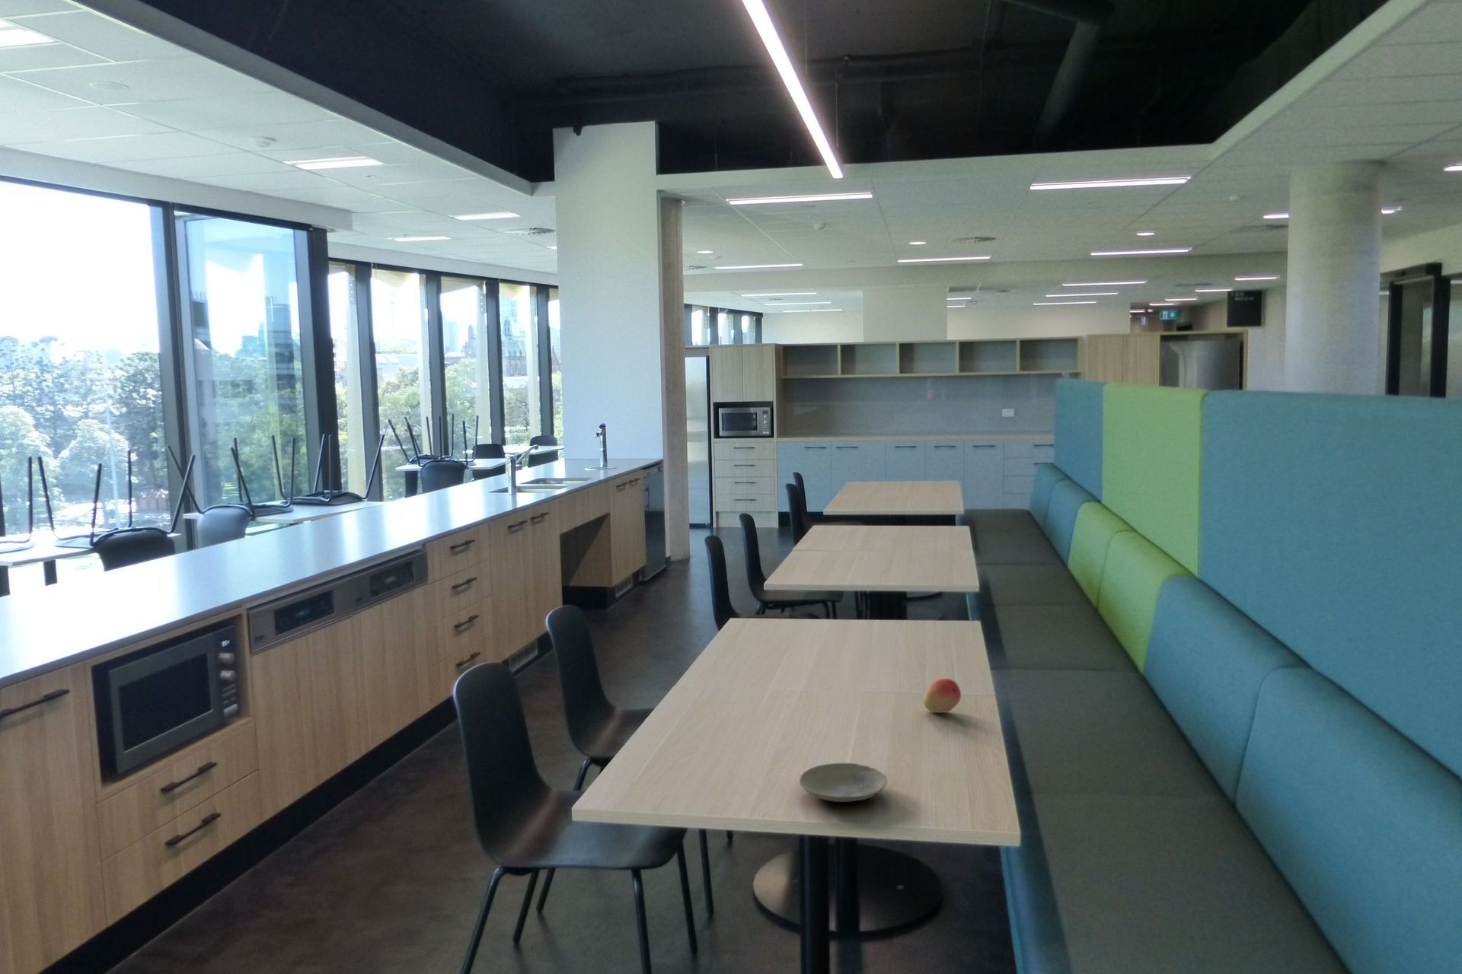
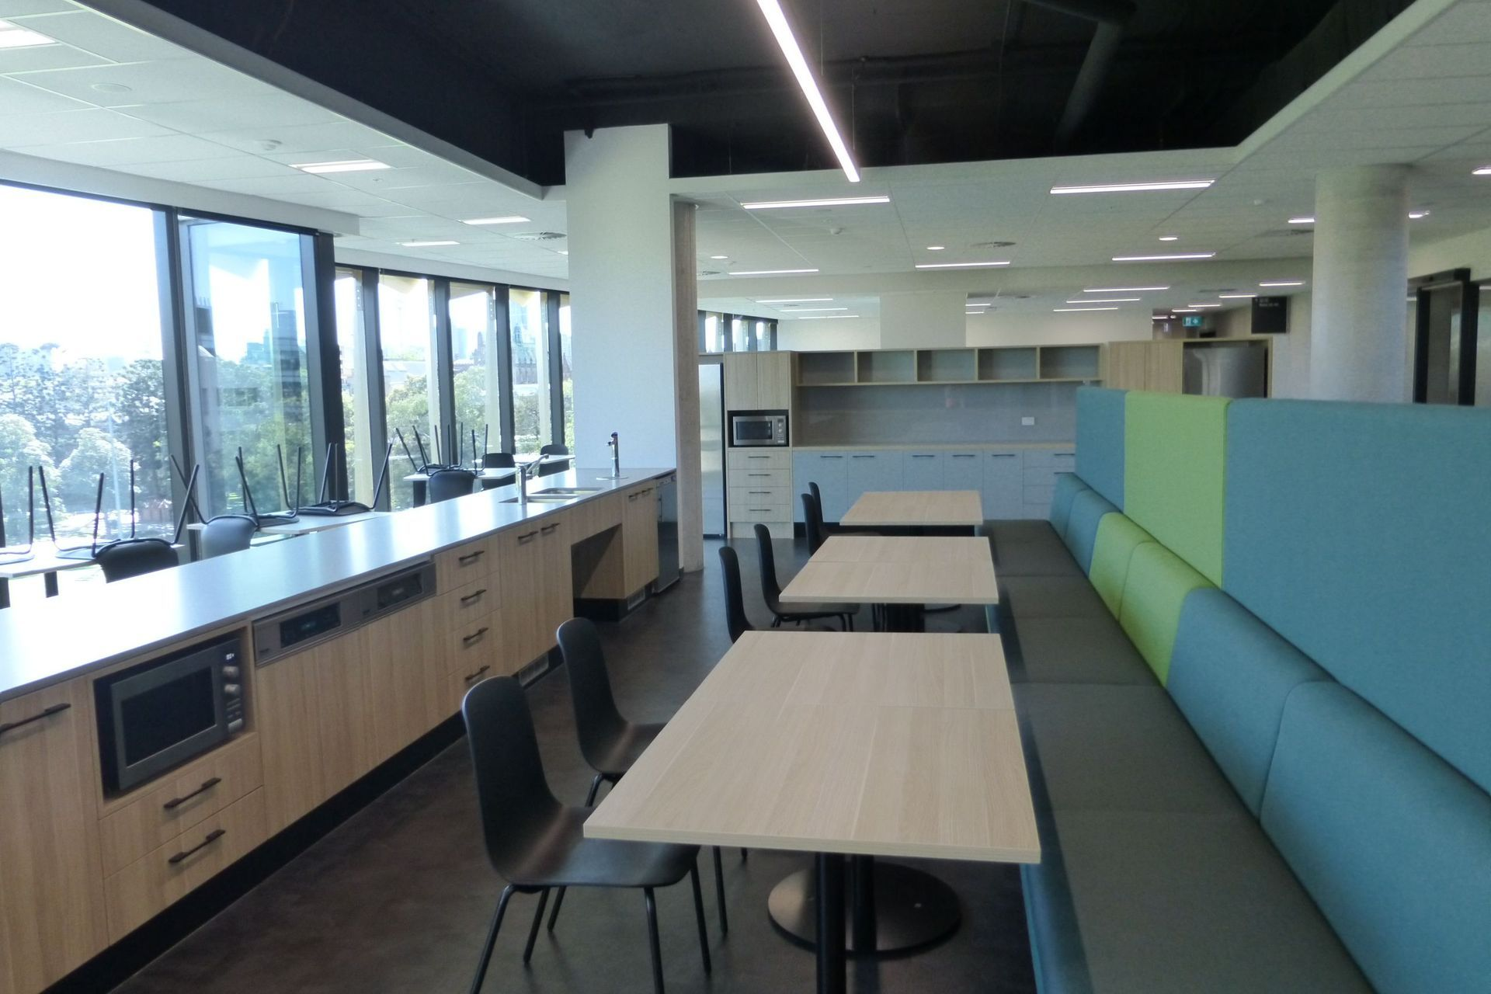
- fruit [922,678,962,714]
- plate [798,762,888,802]
